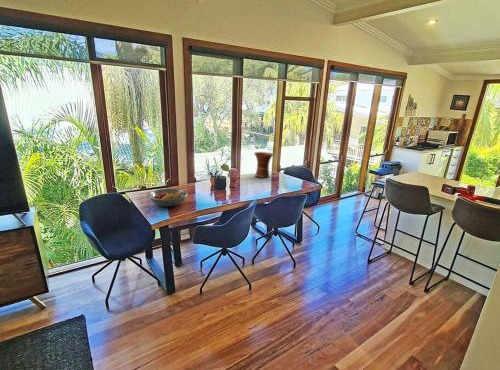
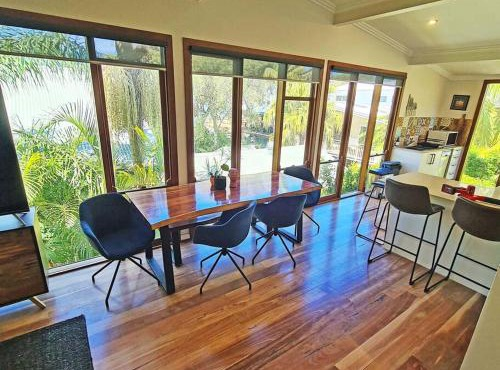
- vase [253,151,274,179]
- fruit bowl [147,188,188,208]
